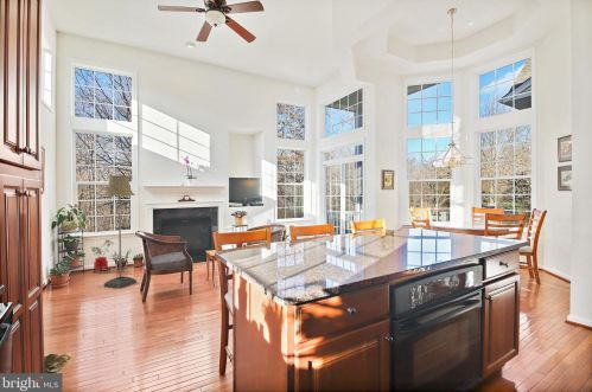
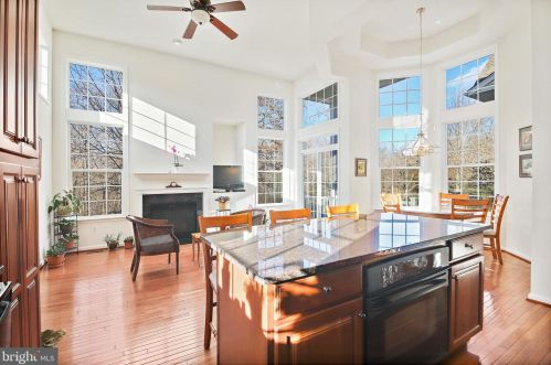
- floor lamp [102,174,138,290]
- house plant [89,238,114,275]
